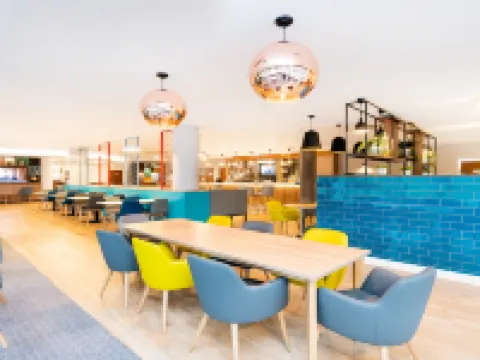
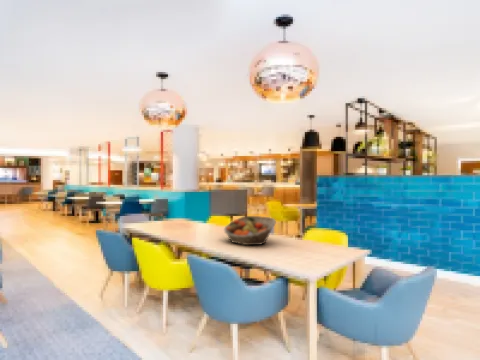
+ fruit basket [223,215,277,246]
